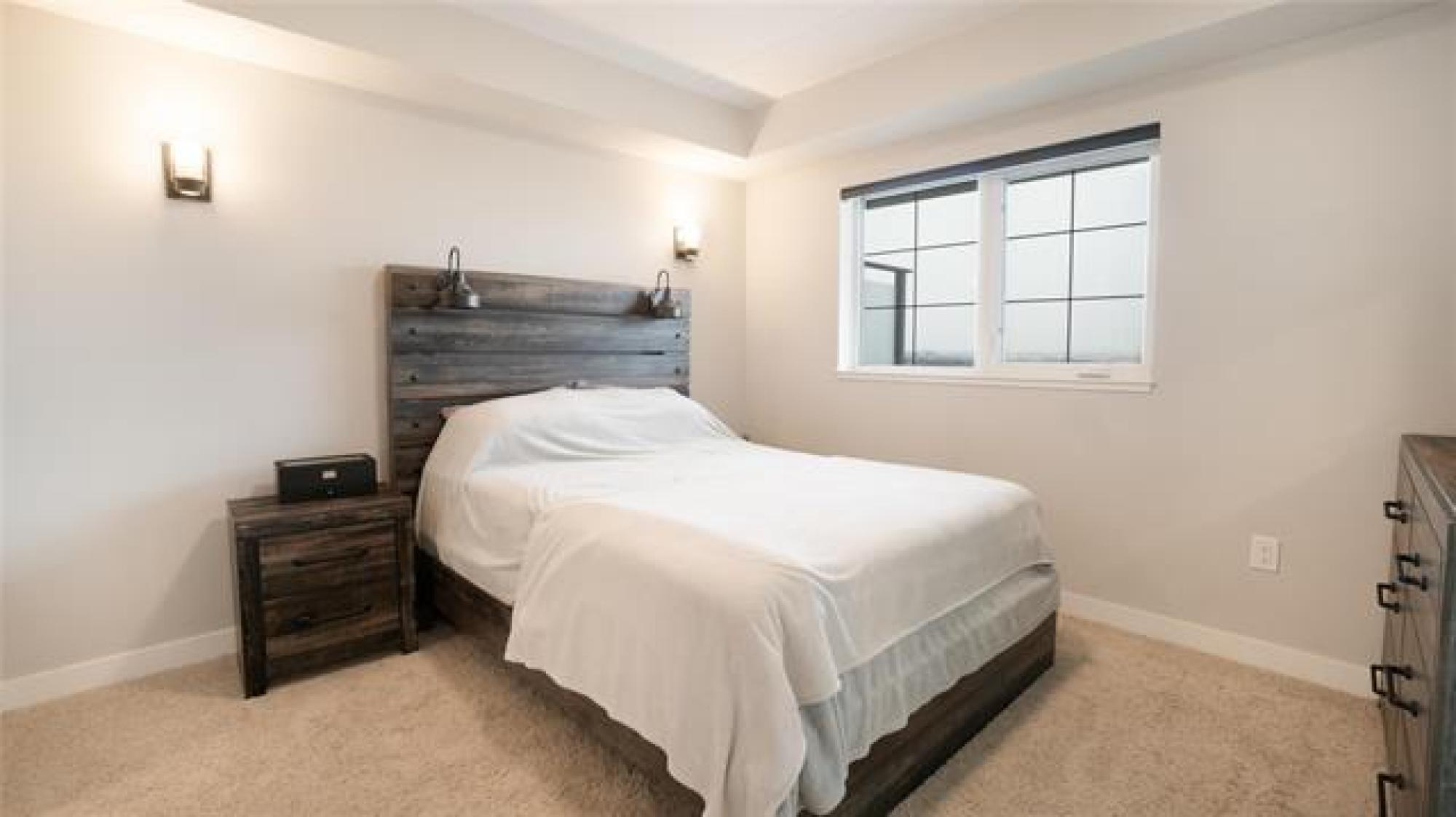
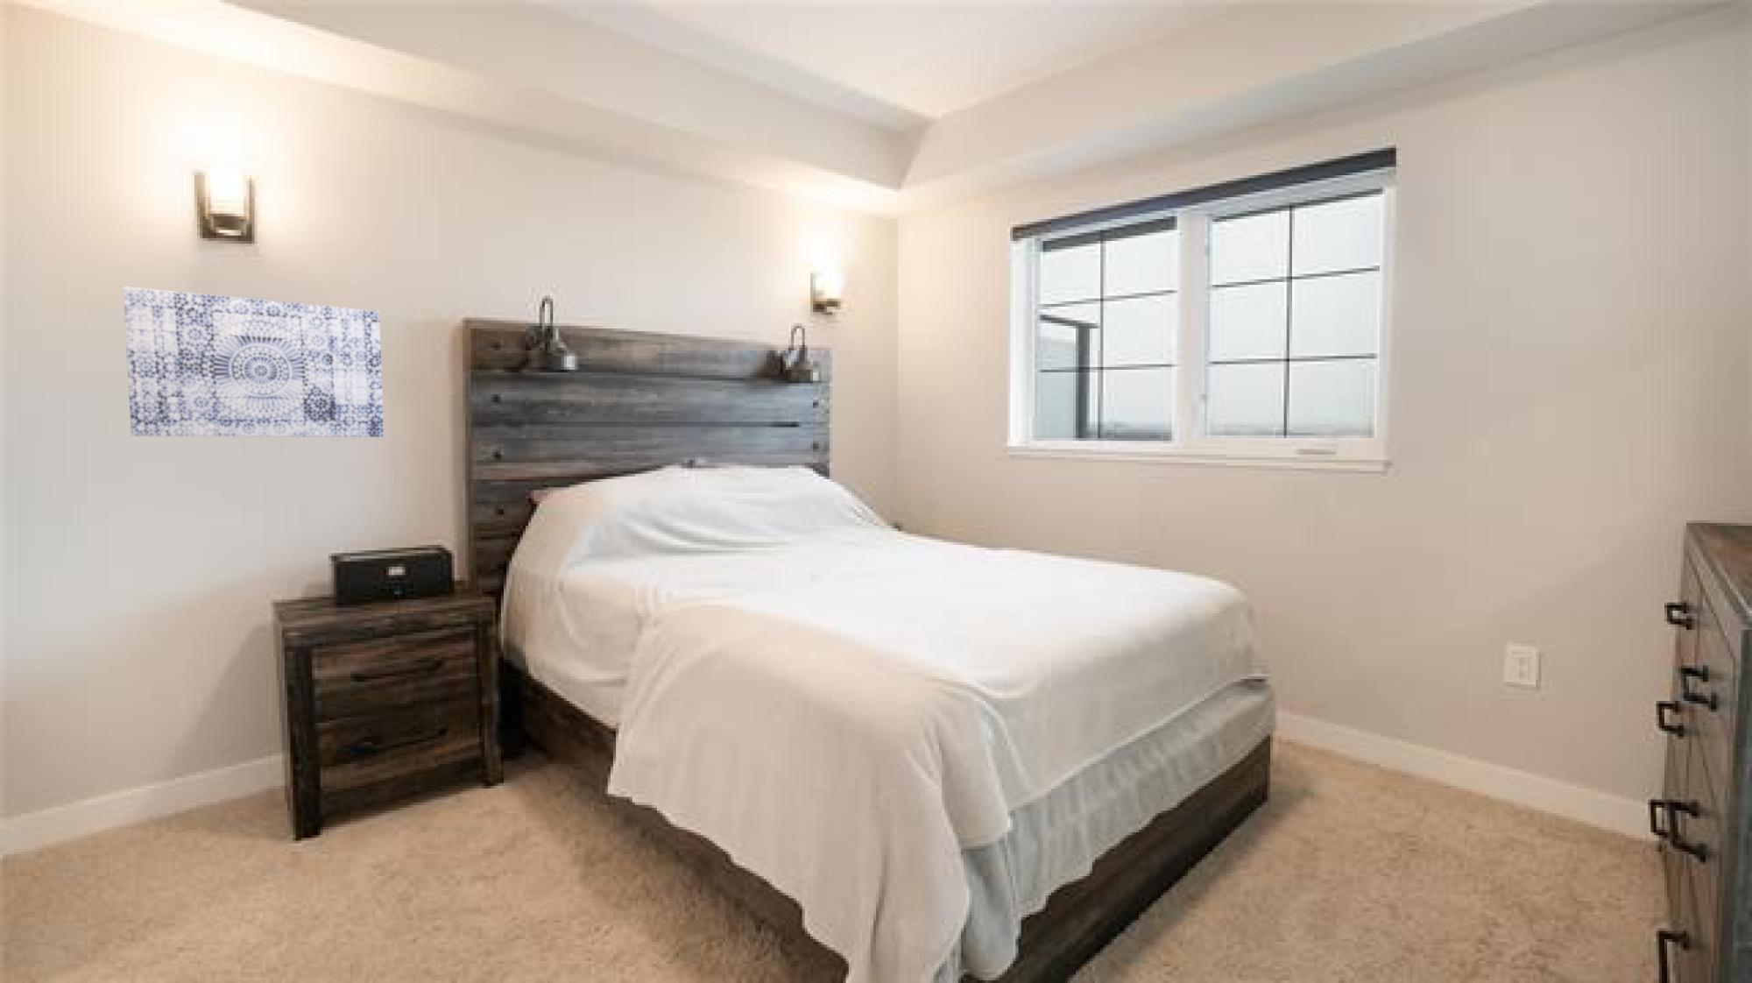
+ wall art [123,285,385,438]
